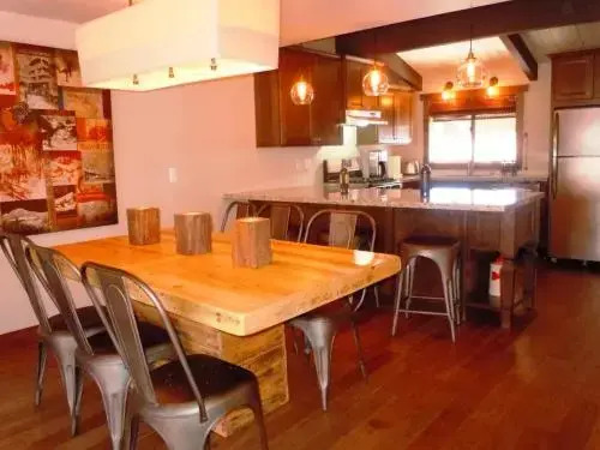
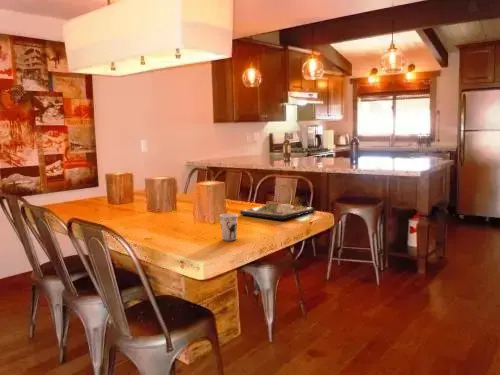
+ cup [219,213,239,241]
+ dinner plate [239,200,316,221]
